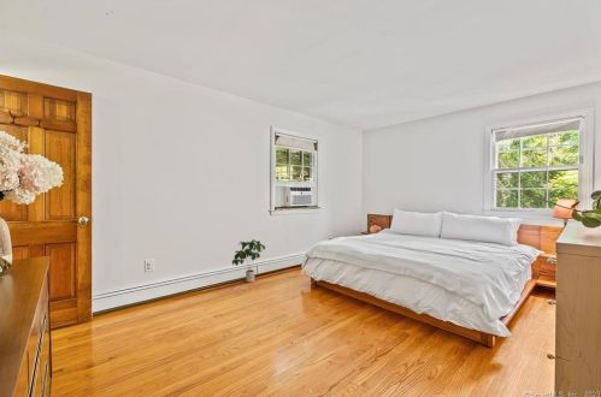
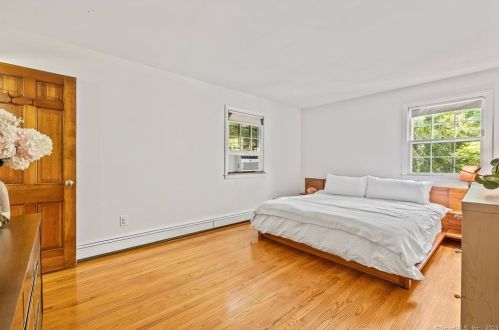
- potted plant [231,238,266,283]
